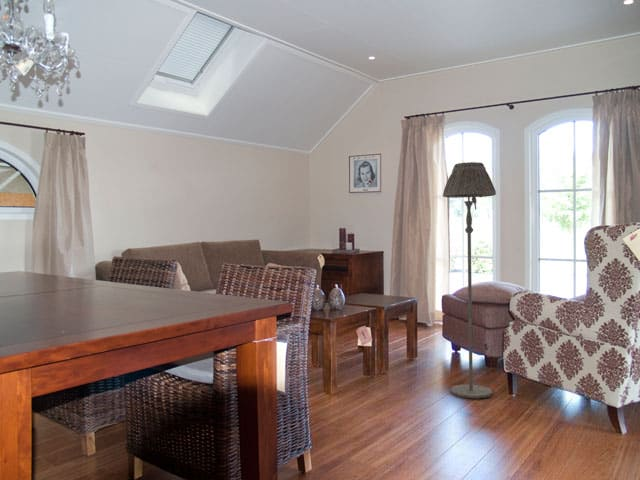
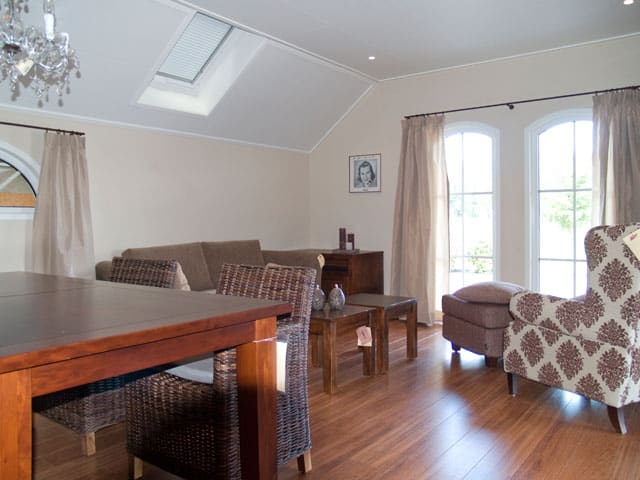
- floor lamp [442,161,497,399]
